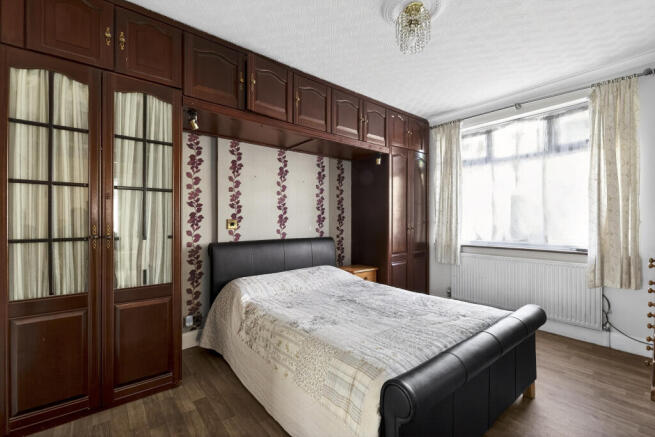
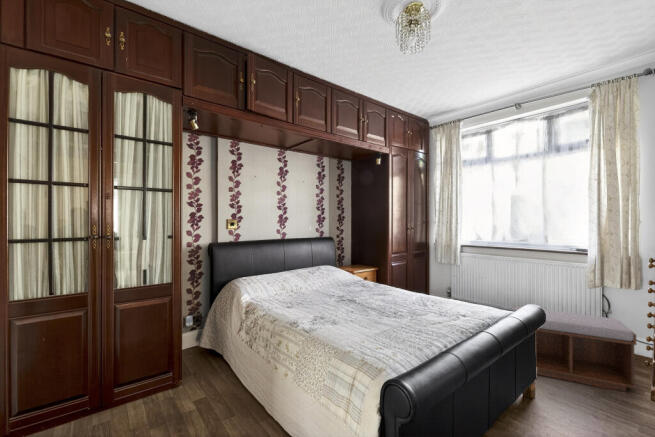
+ bench [511,307,638,393]
